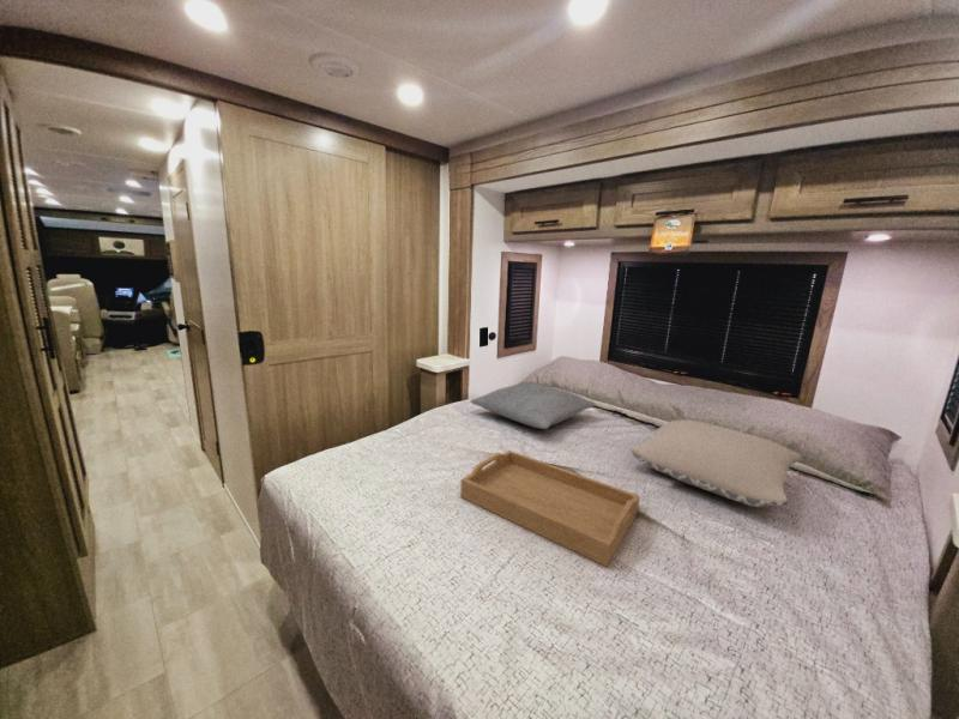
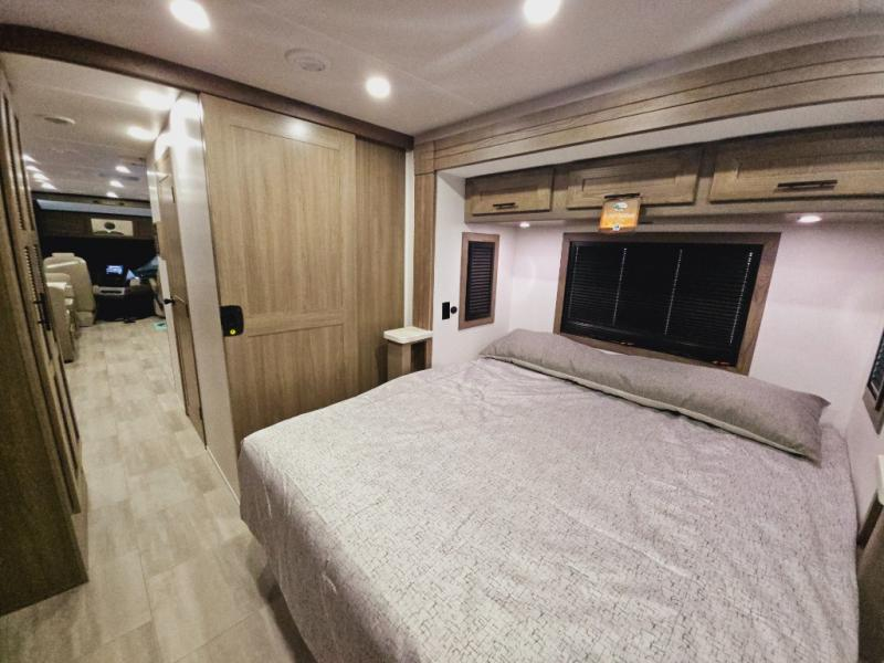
- serving tray [459,449,641,568]
- pillow [469,381,597,430]
- pillow [631,418,802,508]
